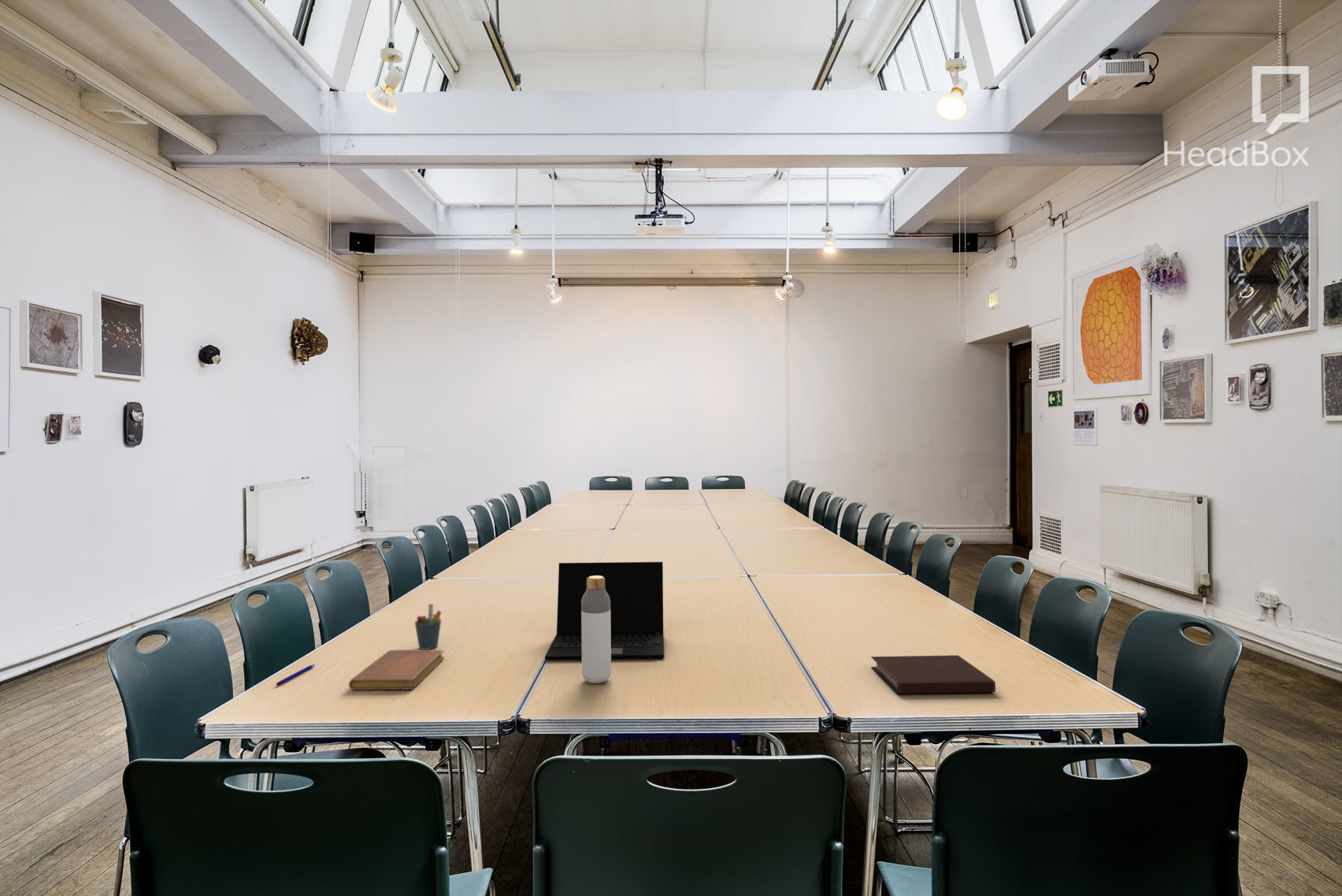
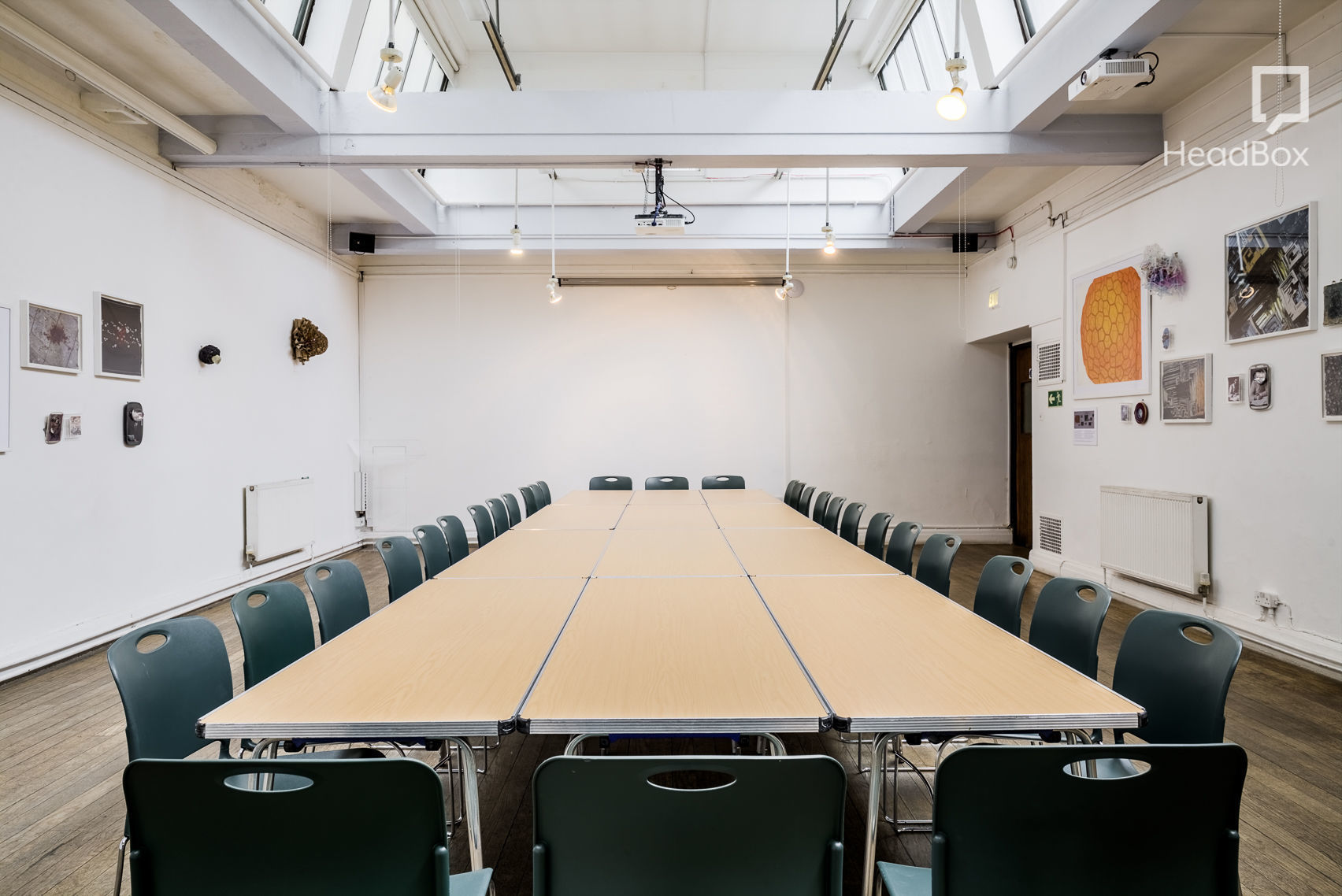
- pen holder [414,603,442,650]
- laptop [544,561,665,661]
- pen [276,663,315,687]
- notebook [348,649,445,691]
- bottle [581,576,612,684]
- notebook [870,654,996,694]
